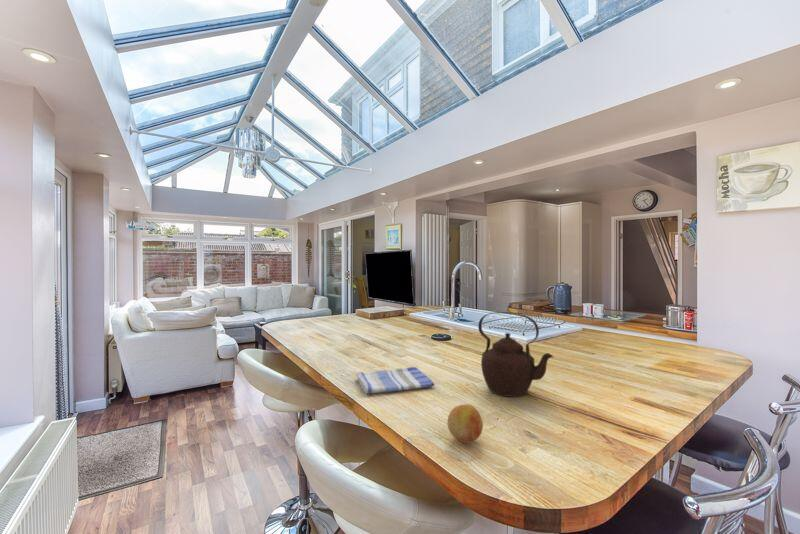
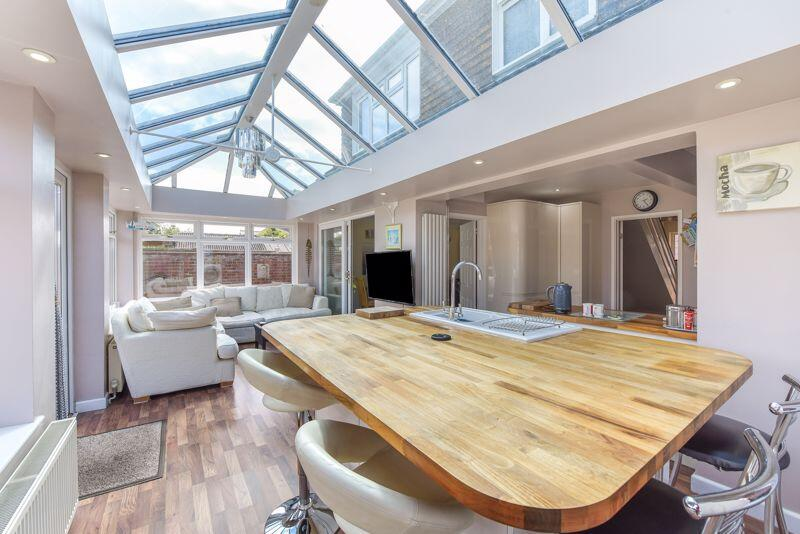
- dish towel [355,366,436,395]
- teapot [477,311,555,398]
- fruit [447,403,484,444]
